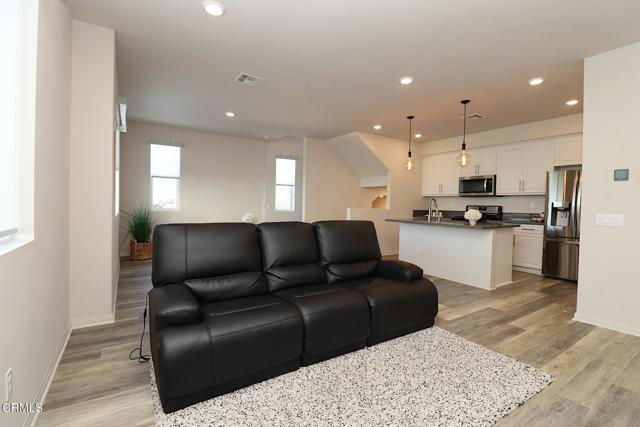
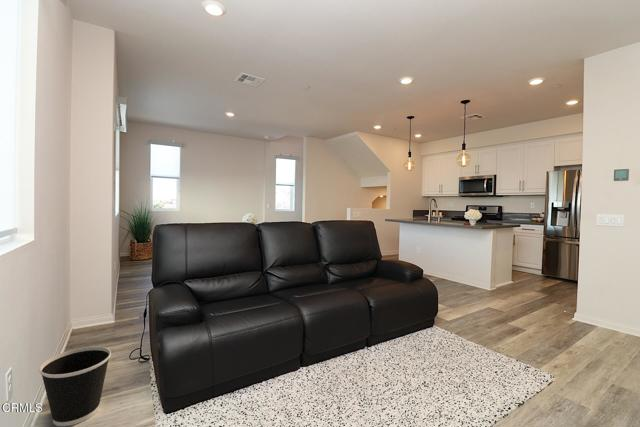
+ wastebasket [38,346,112,427]
